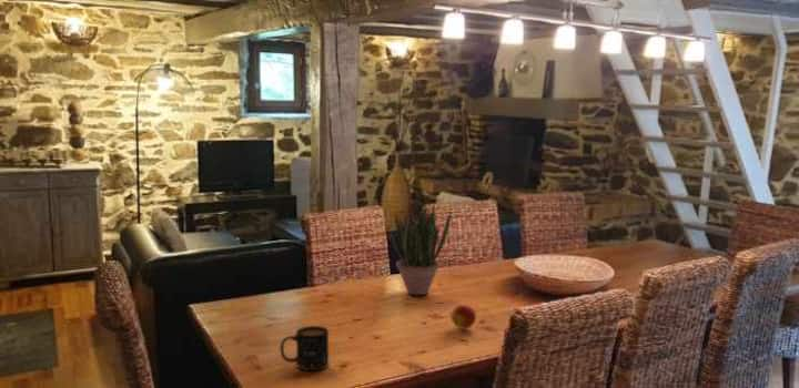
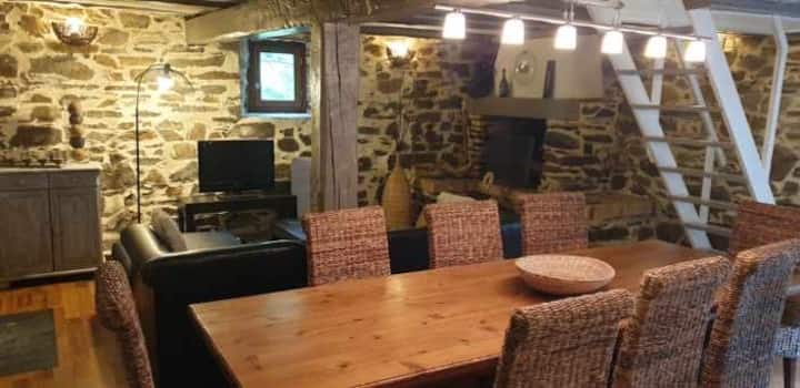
- mug [279,325,330,371]
- potted plant [388,203,453,296]
- fruit [449,304,477,330]
